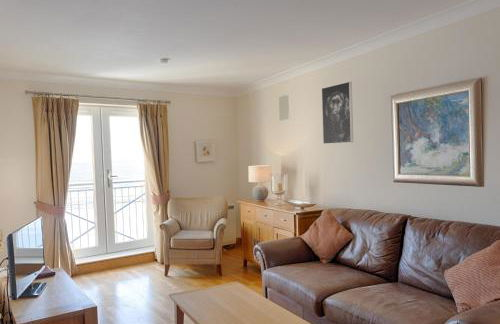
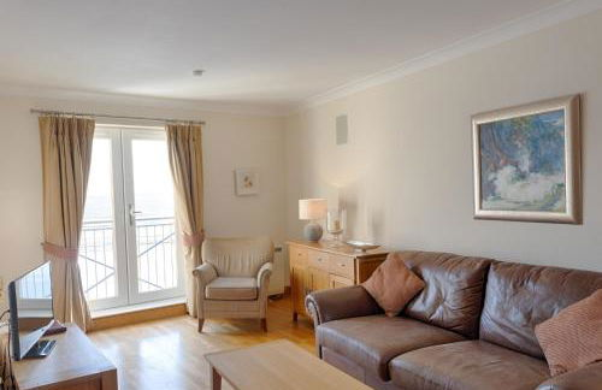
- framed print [321,81,354,145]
